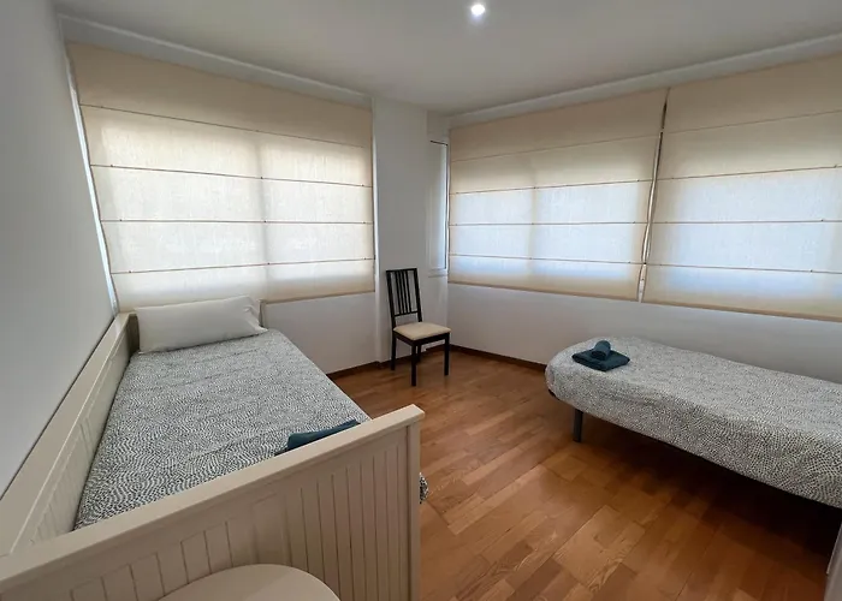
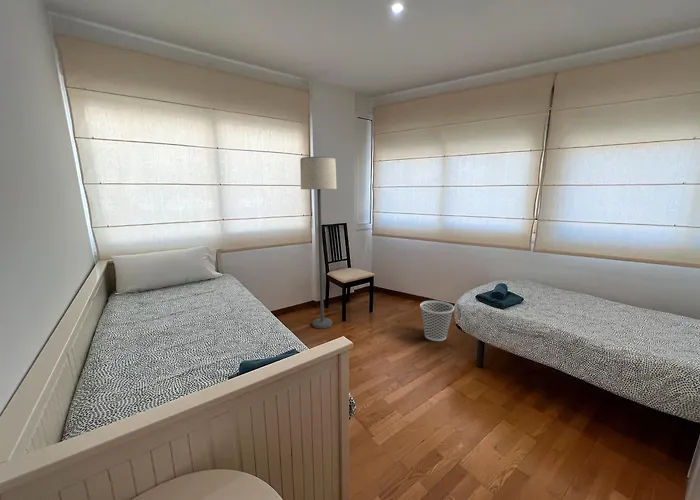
+ wastebasket [419,300,455,342]
+ lamp [299,156,338,329]
